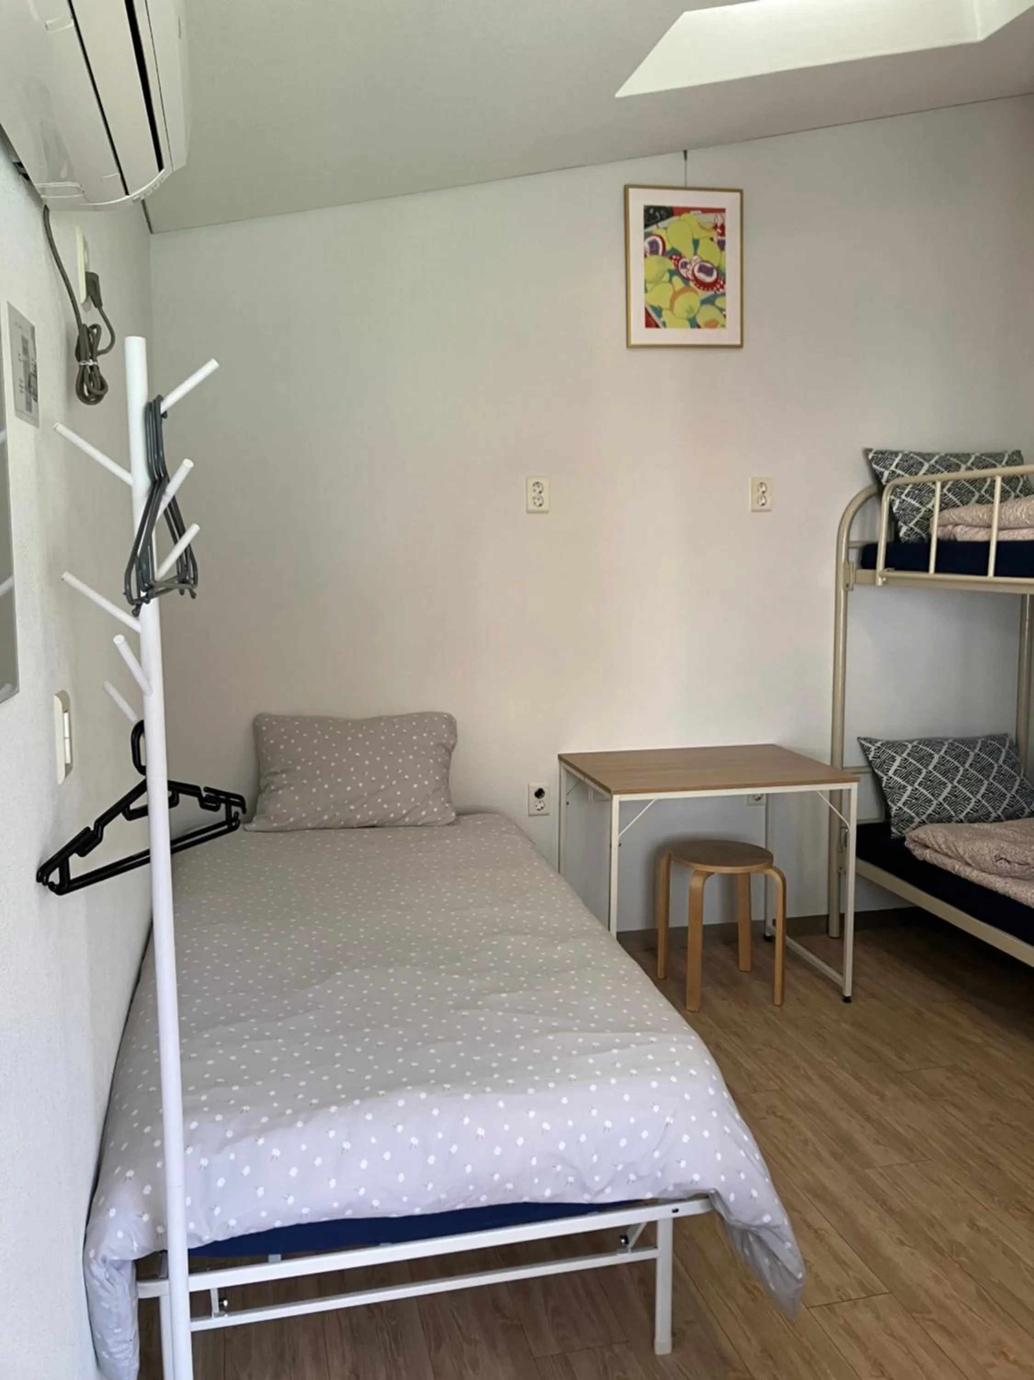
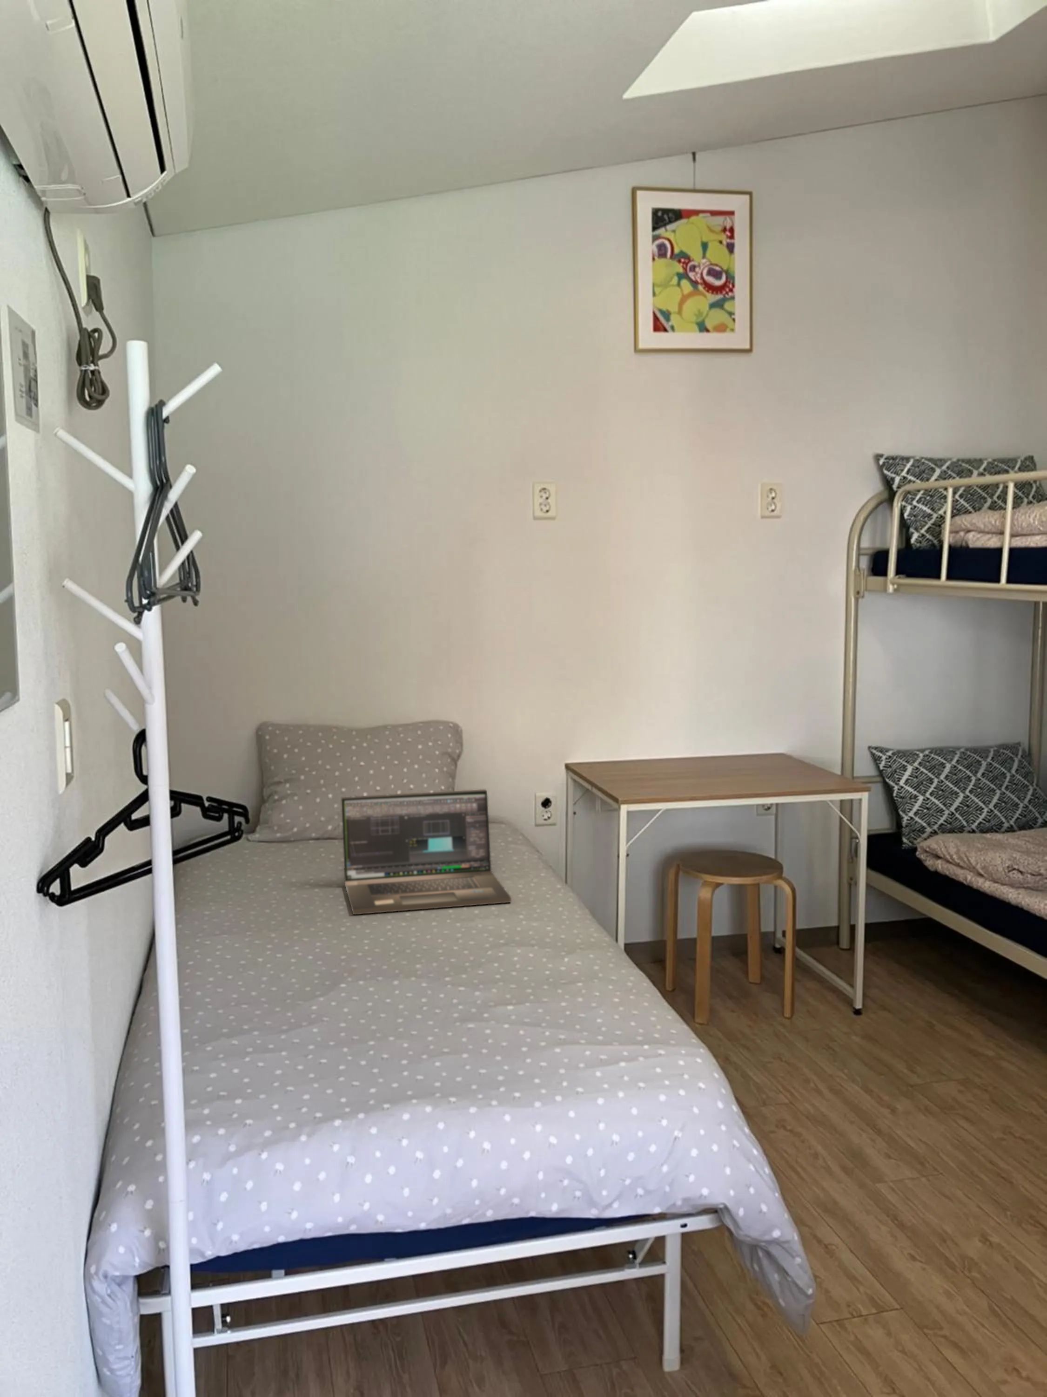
+ laptop [341,789,511,915]
